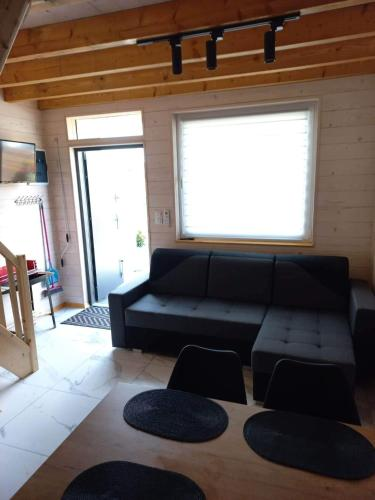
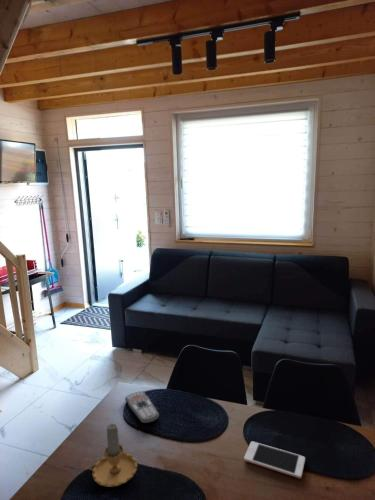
+ remote control [124,390,160,424]
+ cell phone [243,440,306,479]
+ candle [81,423,138,488]
